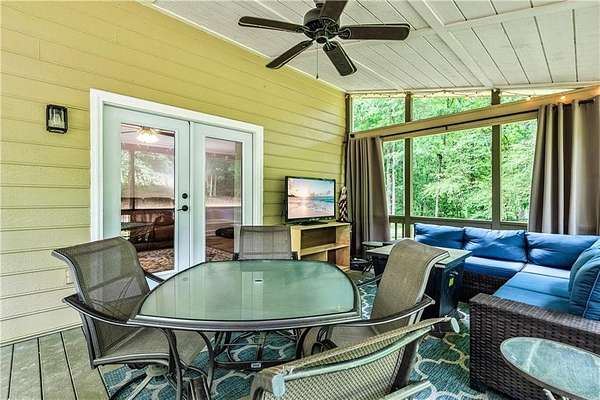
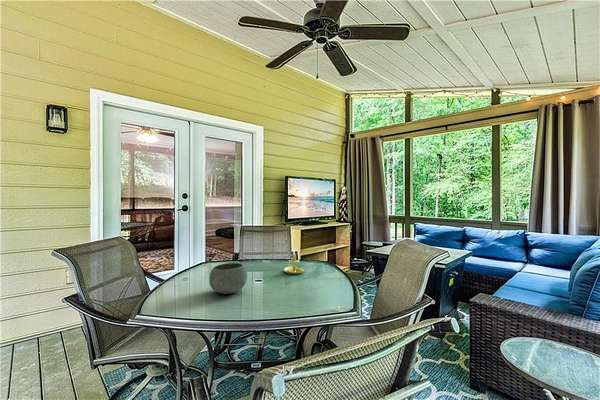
+ candle holder [283,250,305,275]
+ bowl [208,262,248,295]
